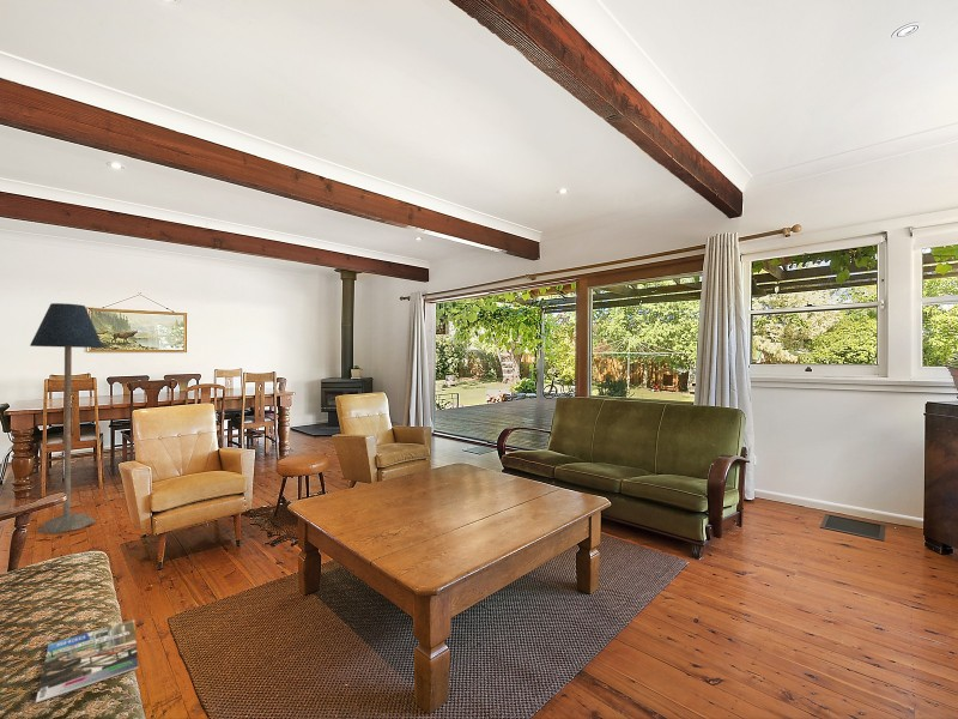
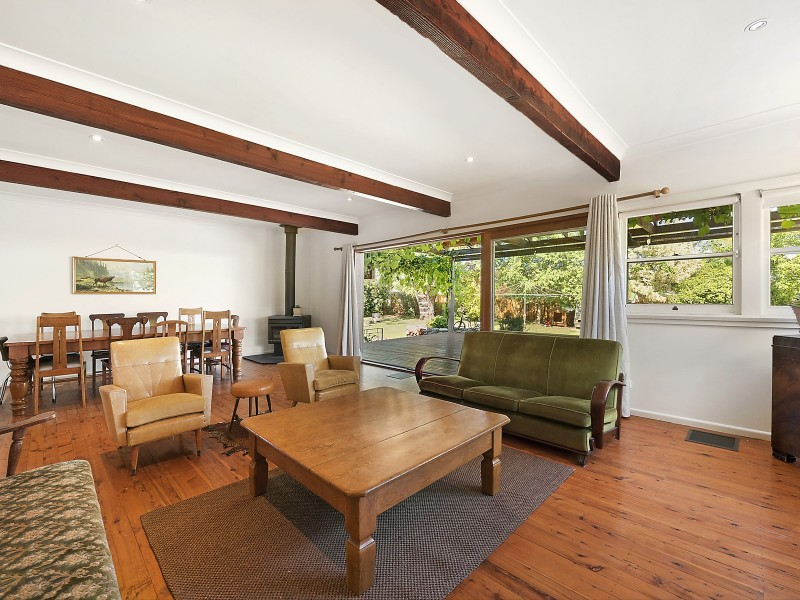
- magazine [35,618,139,703]
- floor lamp [29,302,104,534]
